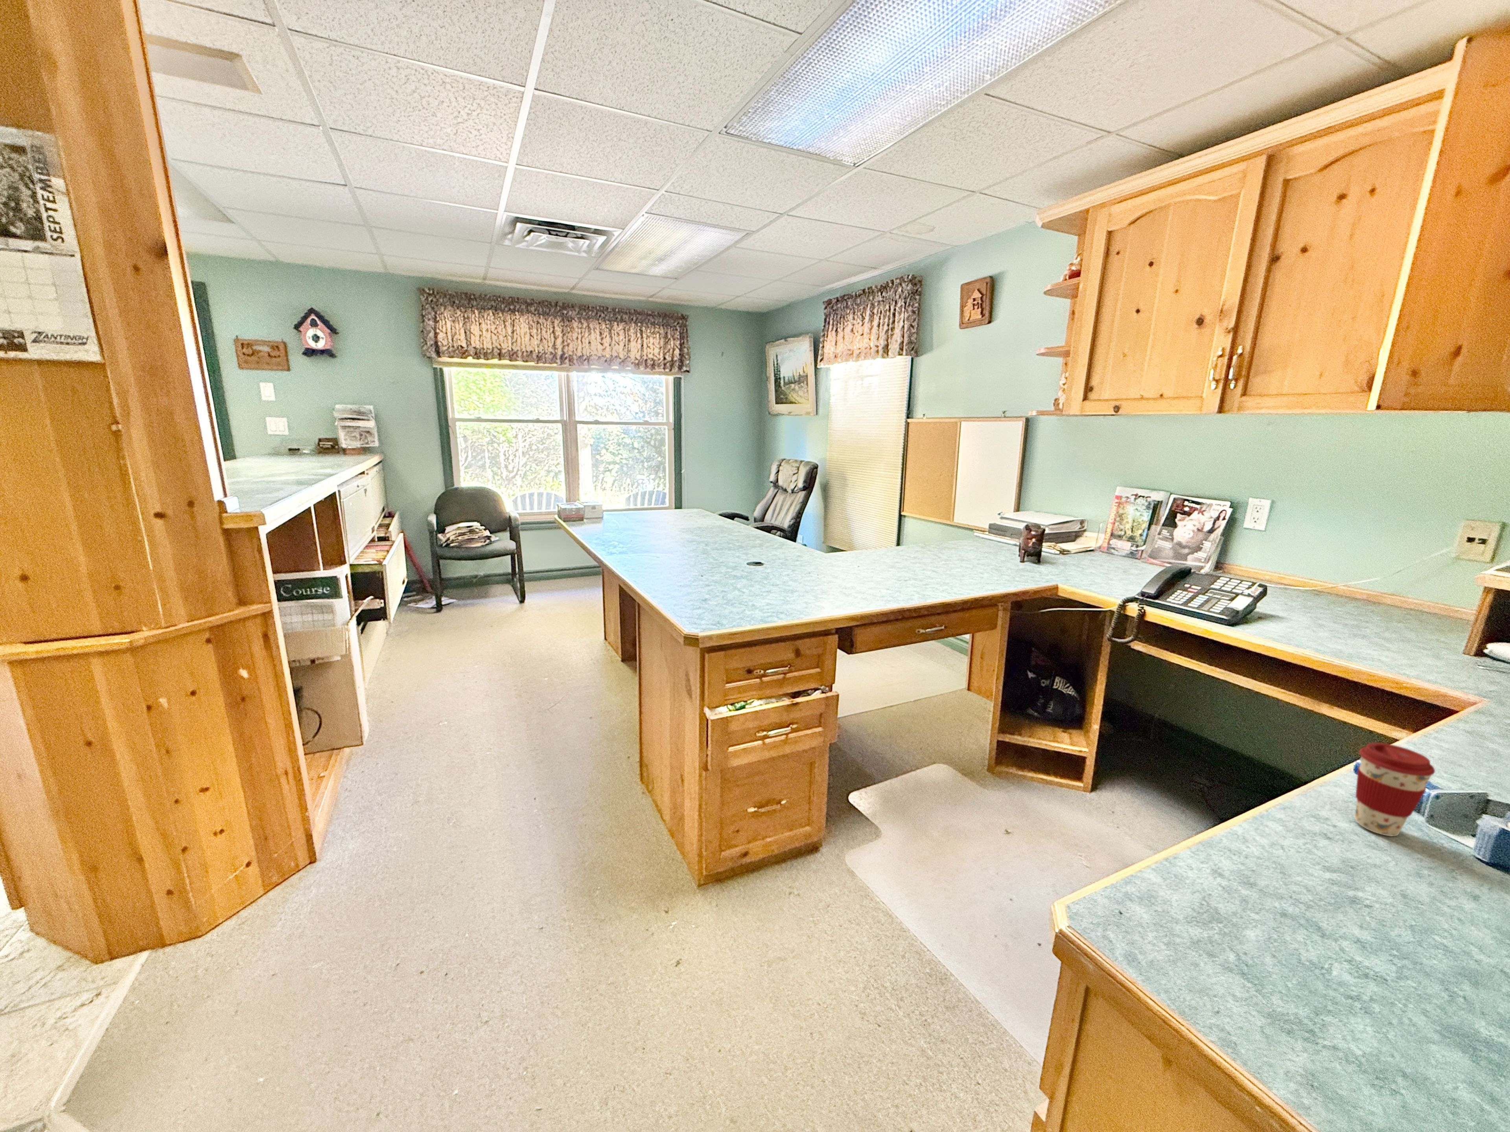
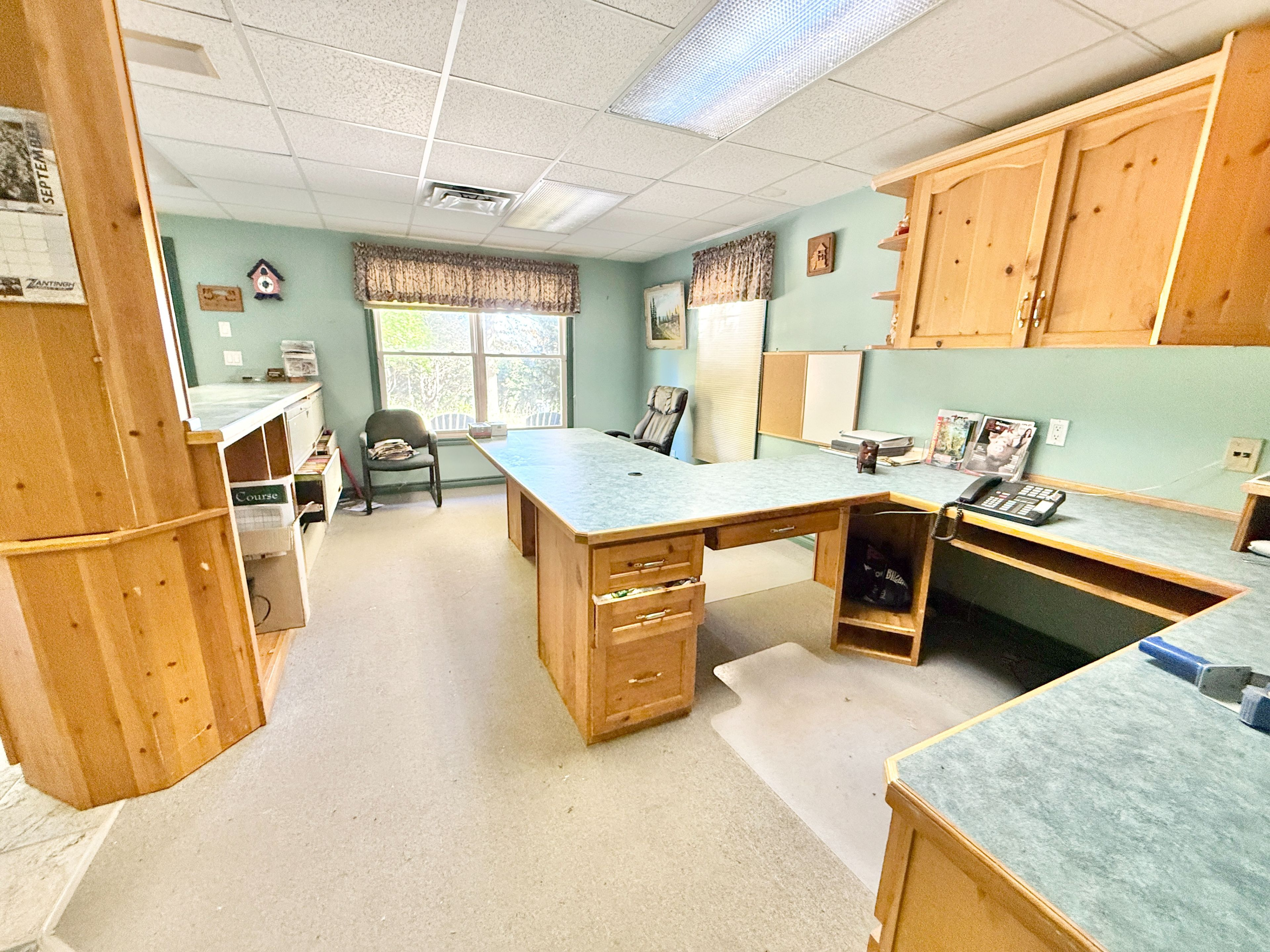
- coffee cup [1354,742,1435,837]
